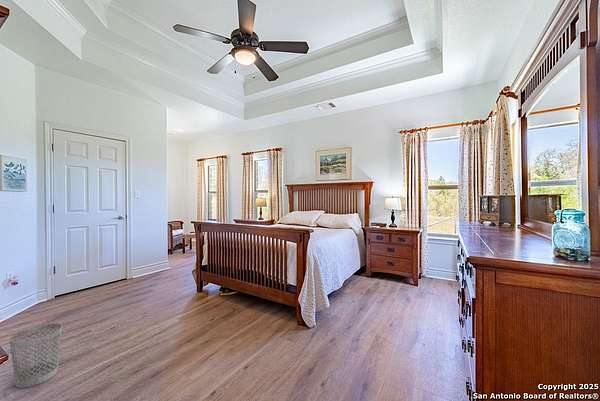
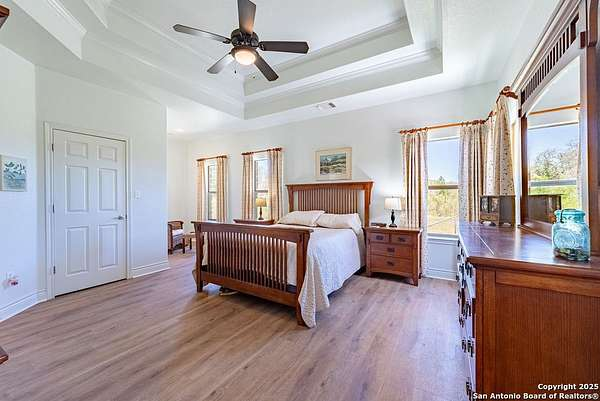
- wastebasket [9,322,63,389]
